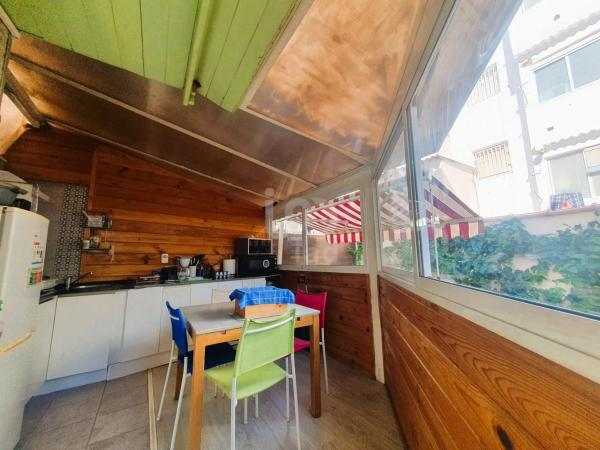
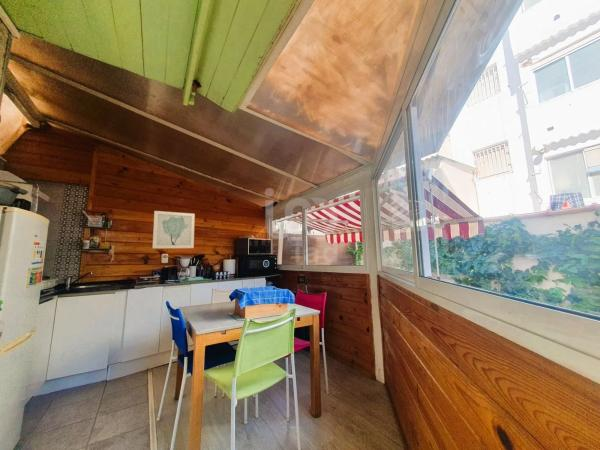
+ wall art [152,210,196,250]
